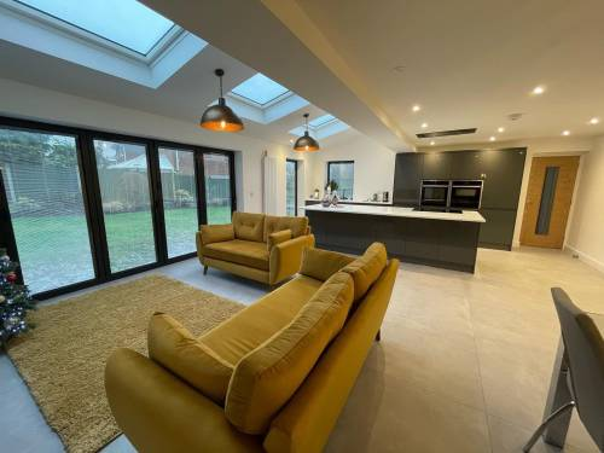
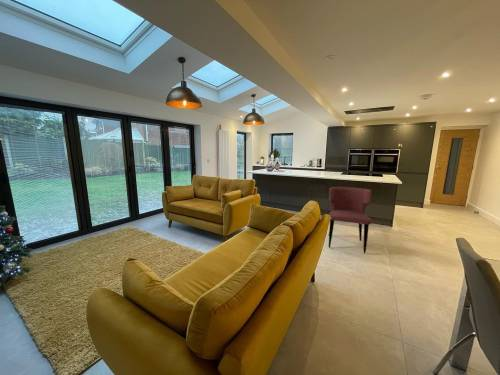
+ dining chair [328,186,373,254]
